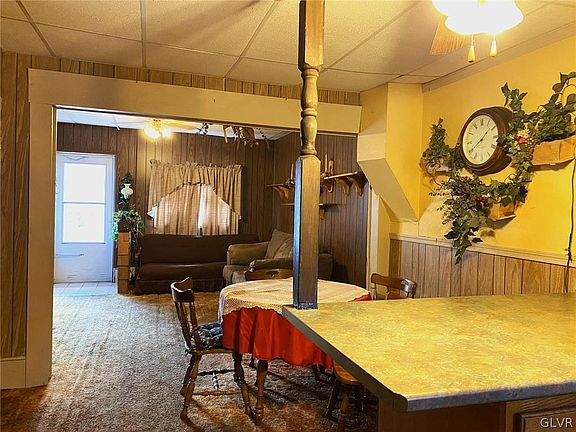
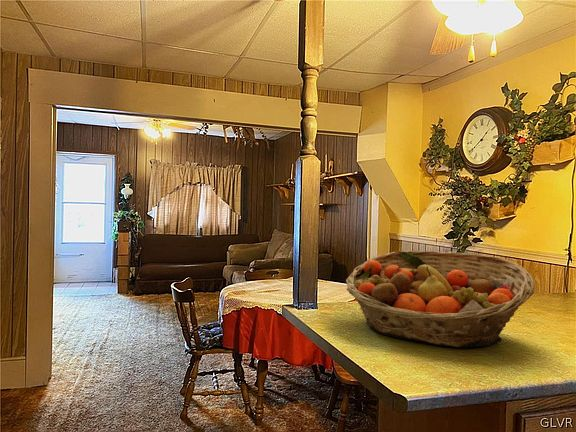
+ fruit basket [345,250,536,348]
